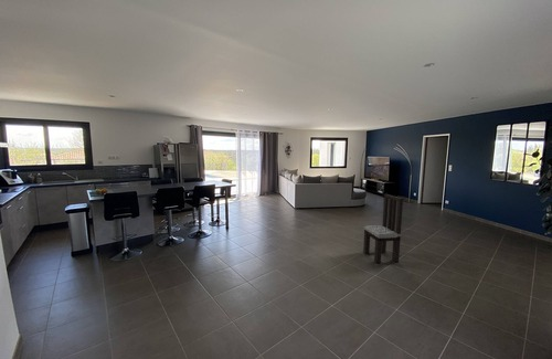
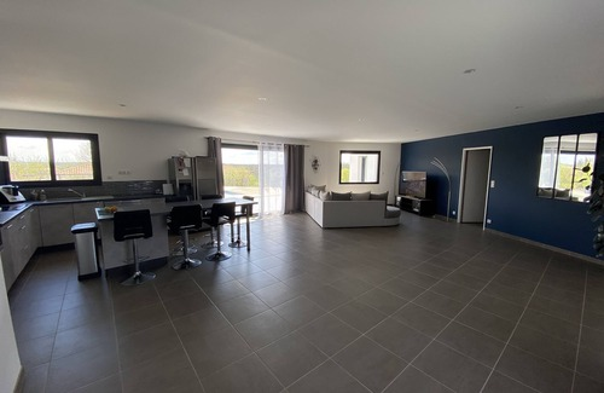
- dining chair [362,193,404,264]
